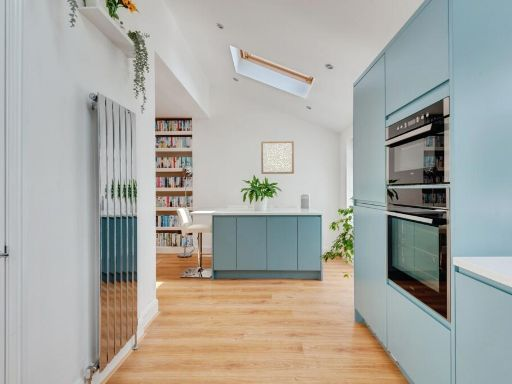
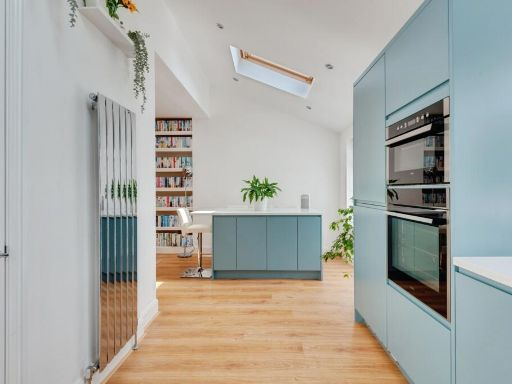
- wall art [260,140,295,175]
